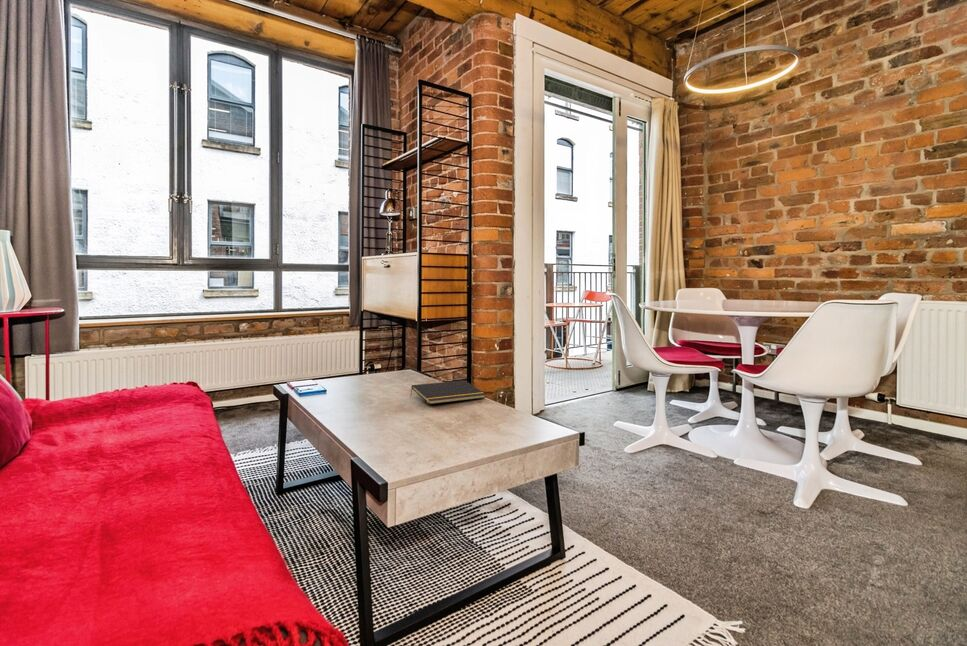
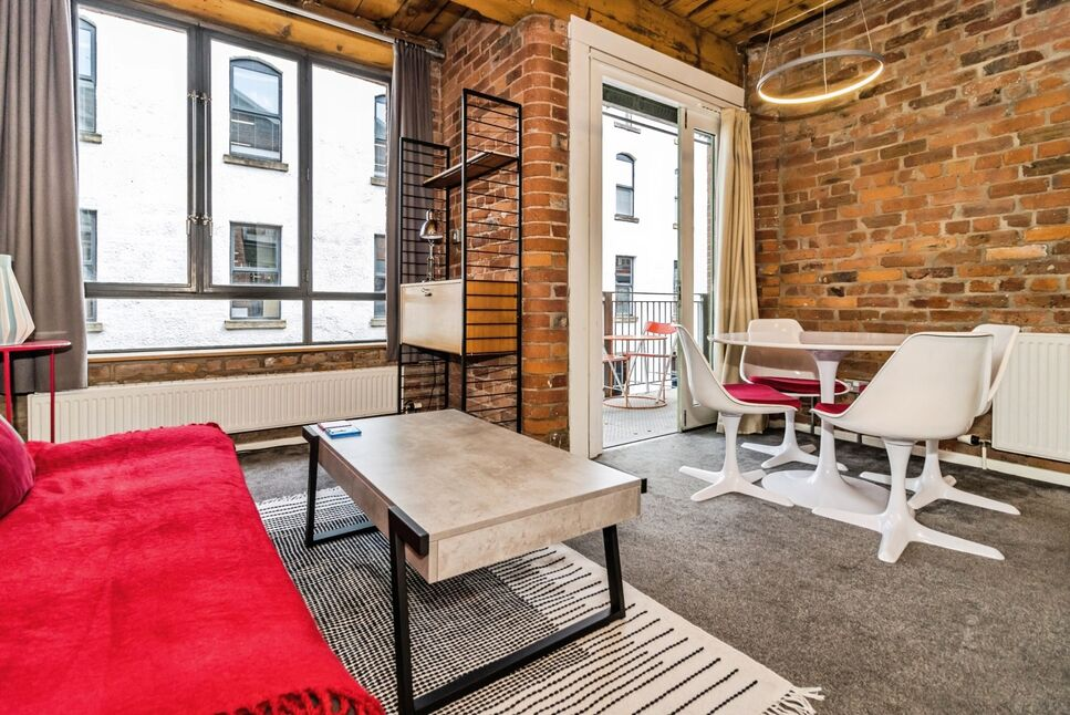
- notepad [409,379,486,405]
